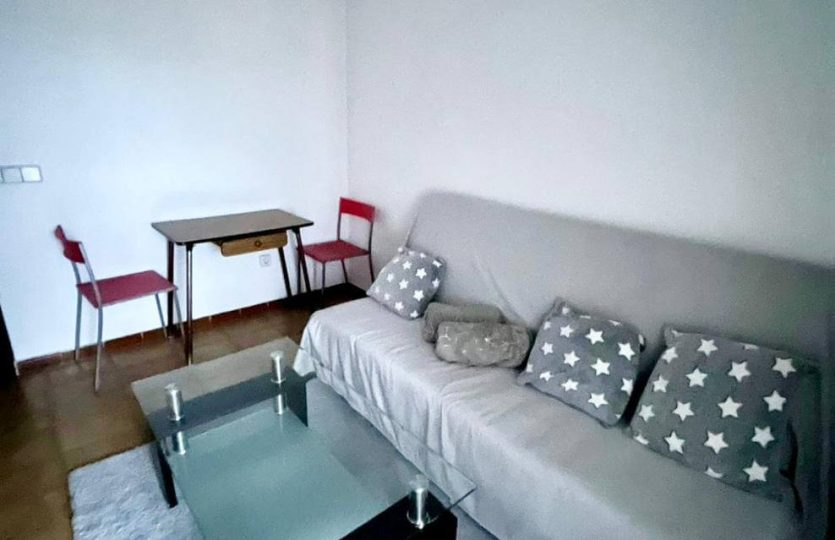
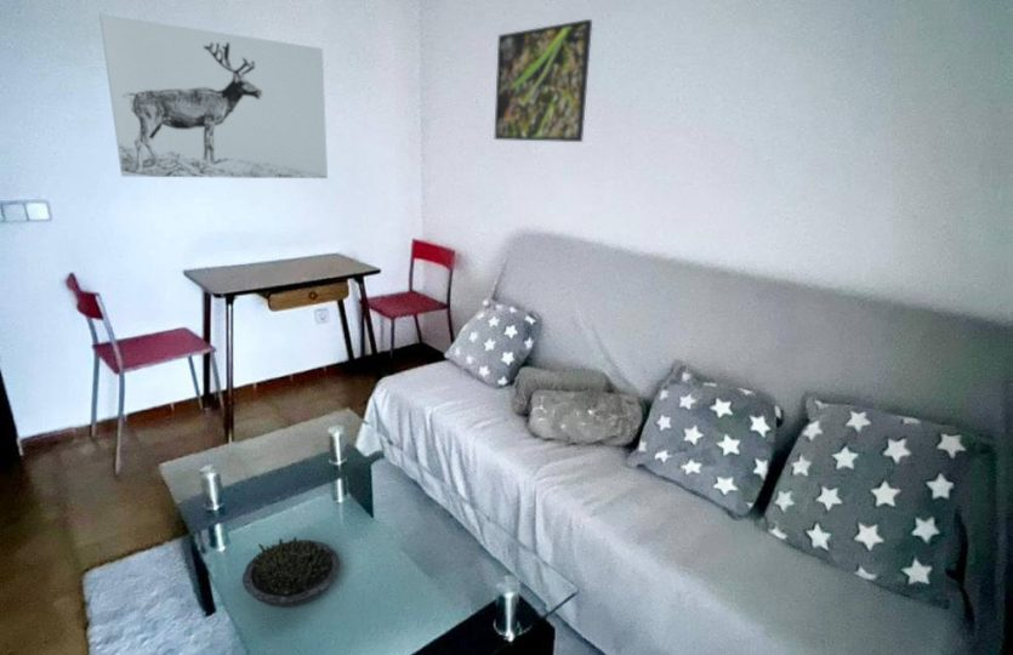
+ wall art [98,13,329,180]
+ succulent plant [241,536,341,608]
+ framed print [494,18,593,143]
